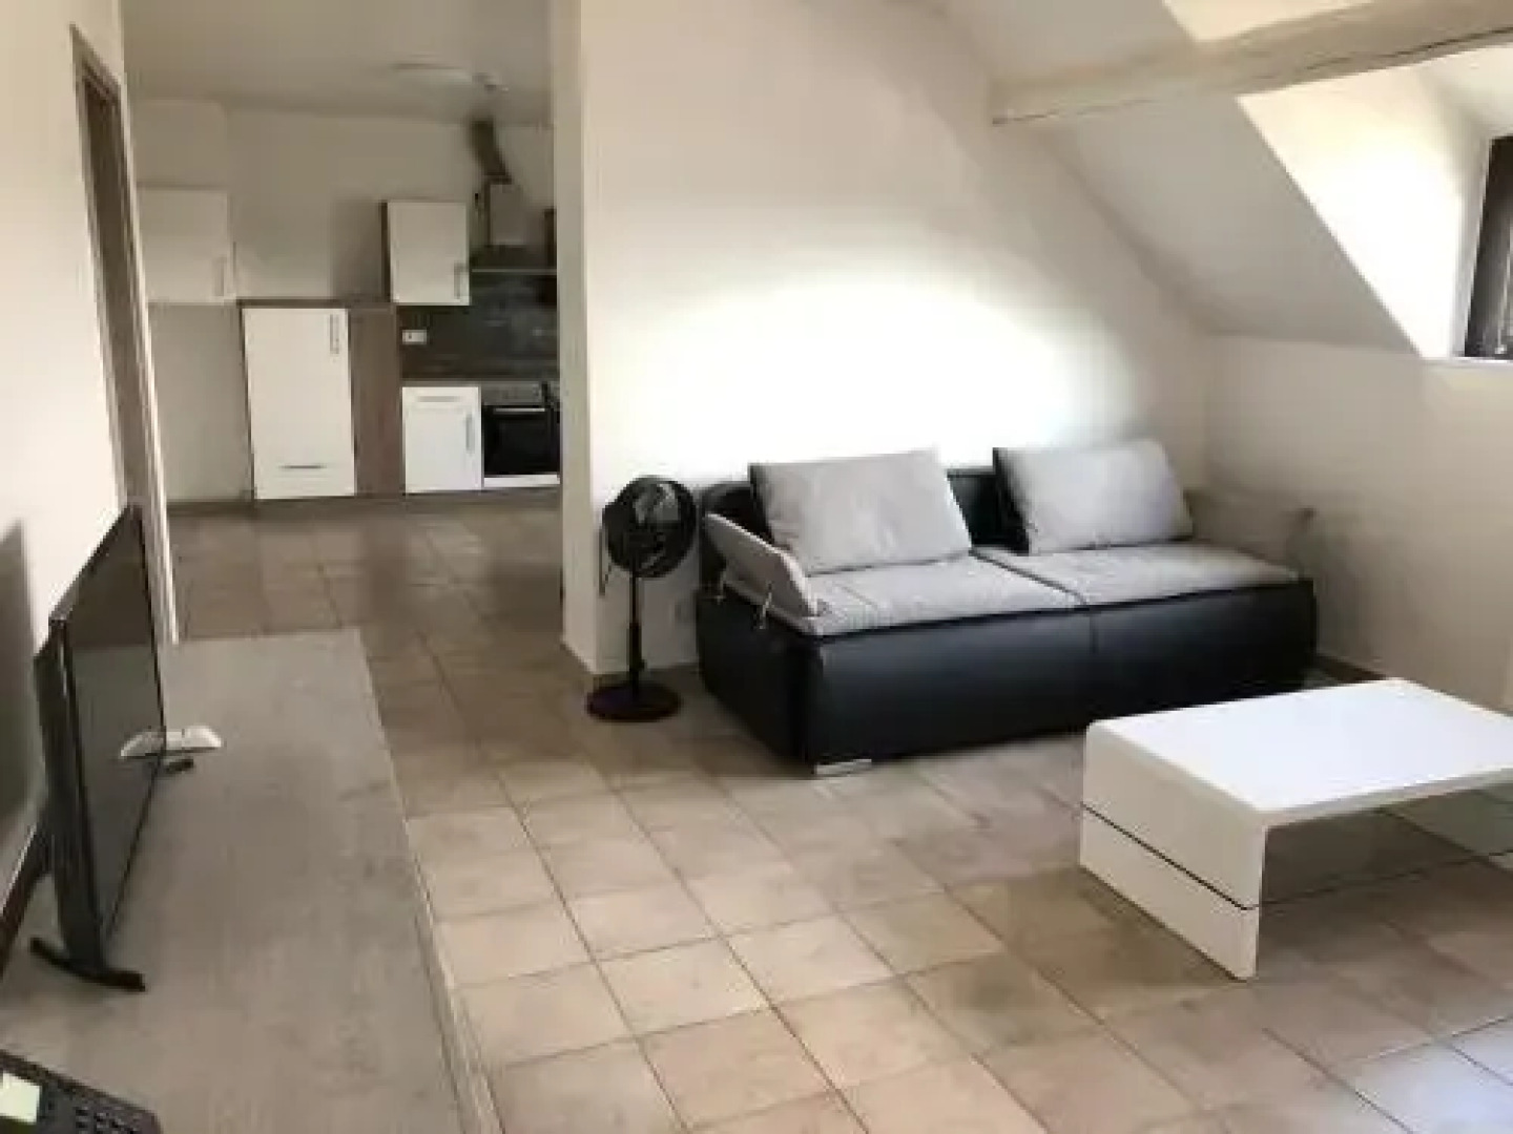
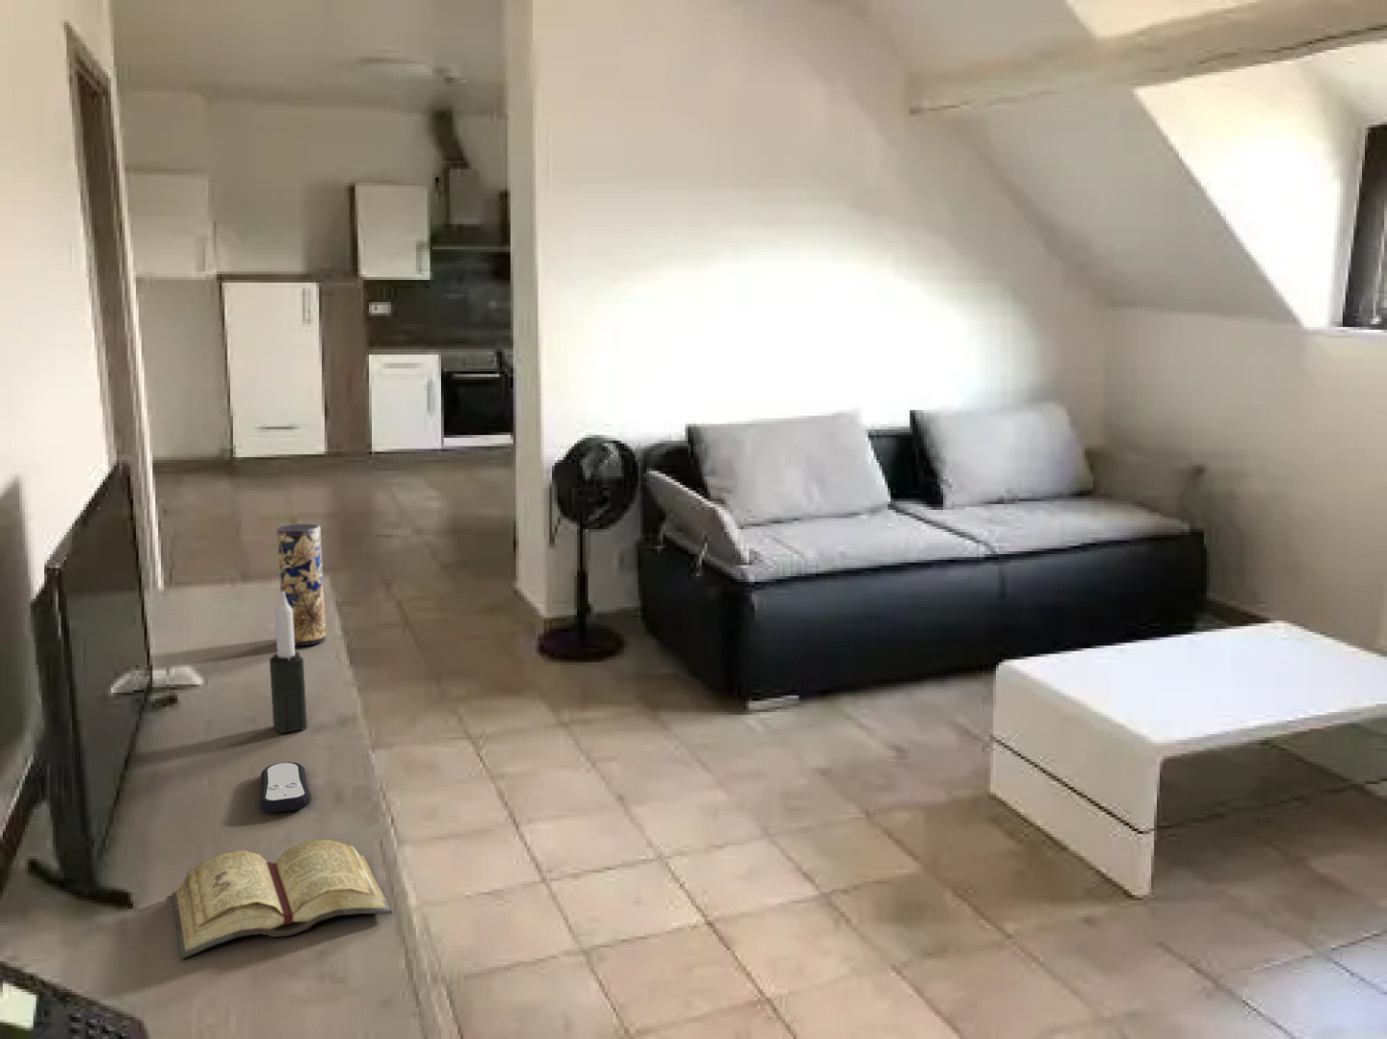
+ remote control [258,761,312,814]
+ vase [276,524,327,646]
+ candle [269,592,308,735]
+ diary [171,838,392,962]
